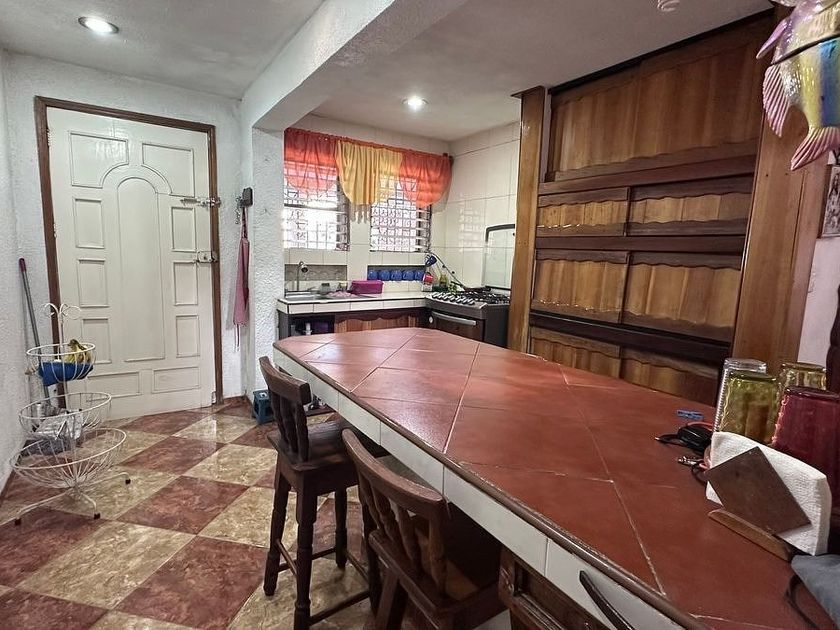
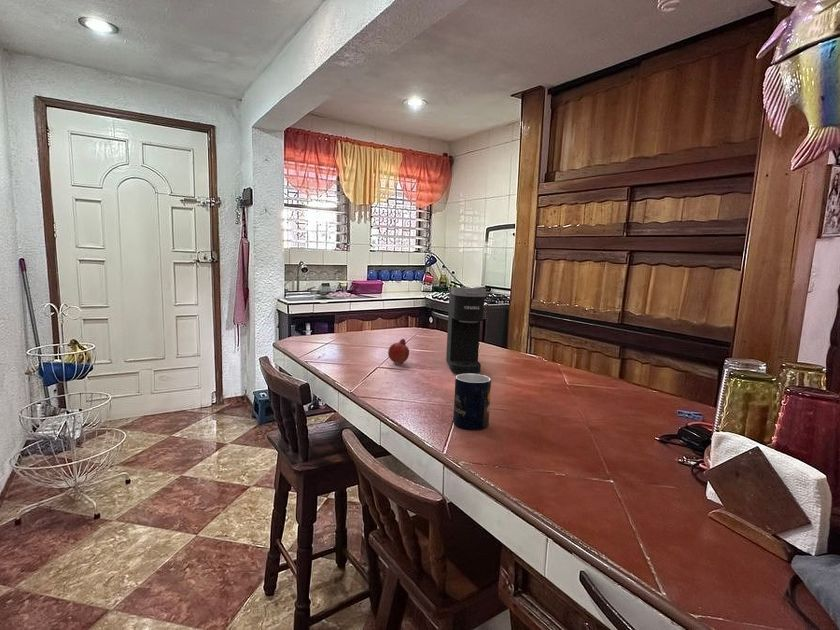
+ coffee maker [445,286,487,375]
+ mug [452,373,492,431]
+ fruit [387,338,410,365]
